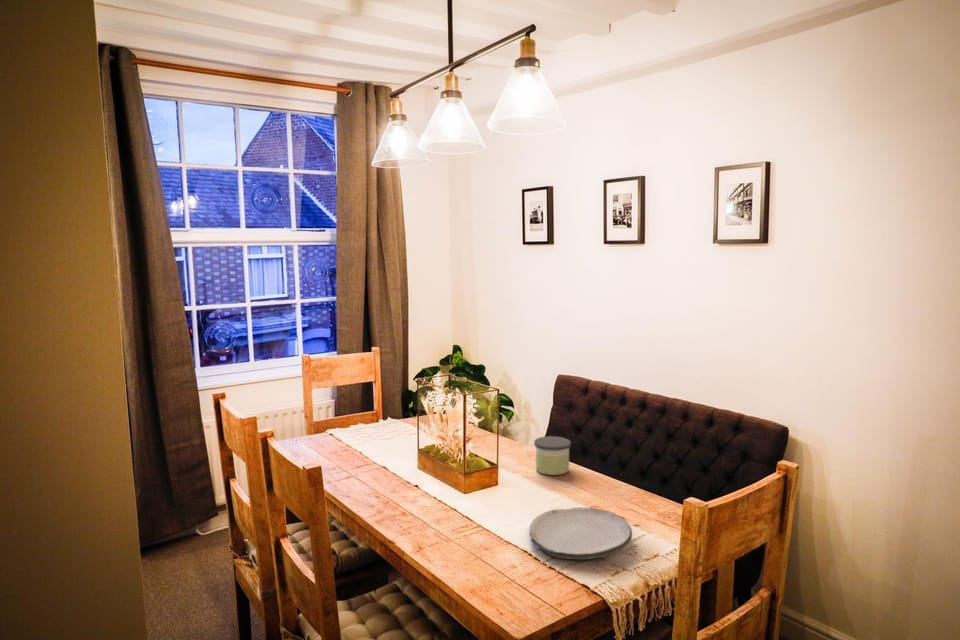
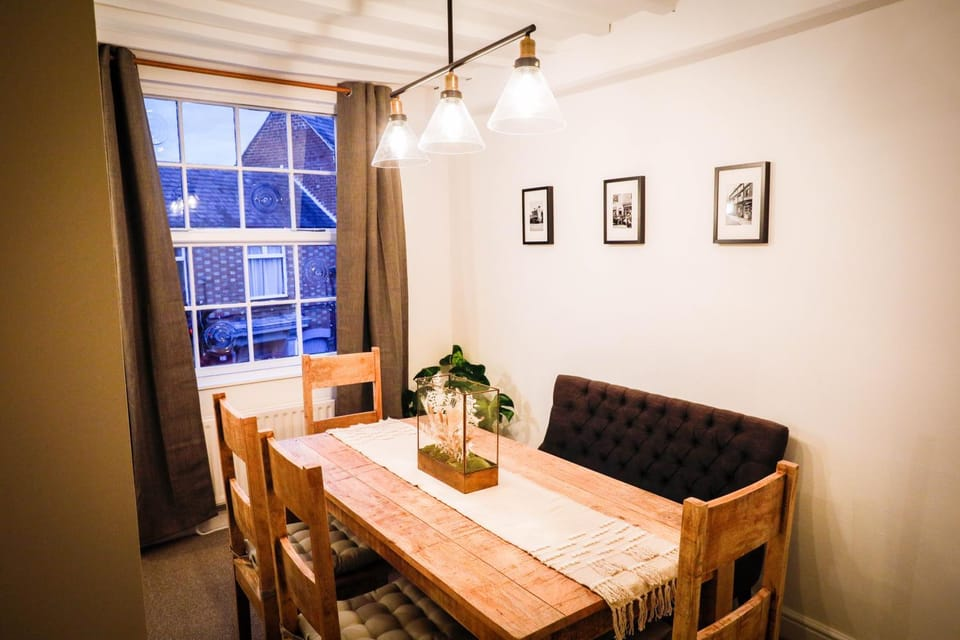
- plate [529,506,633,560]
- candle [533,435,572,476]
